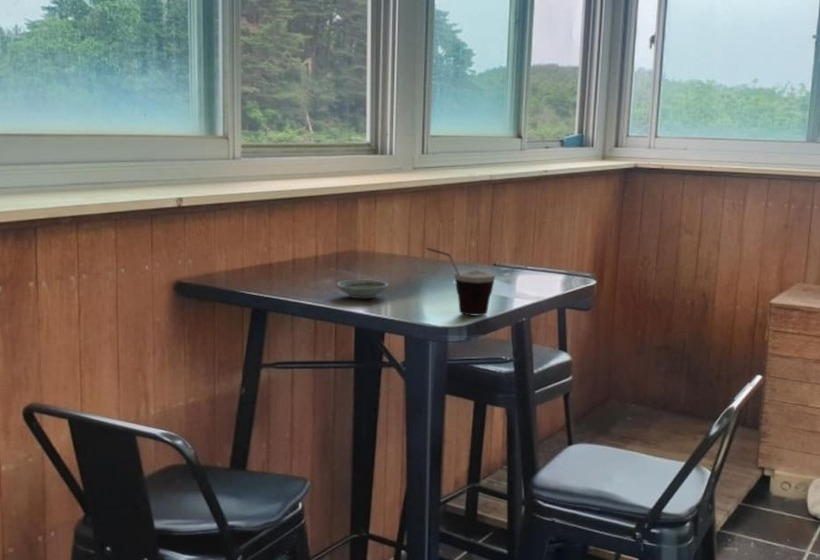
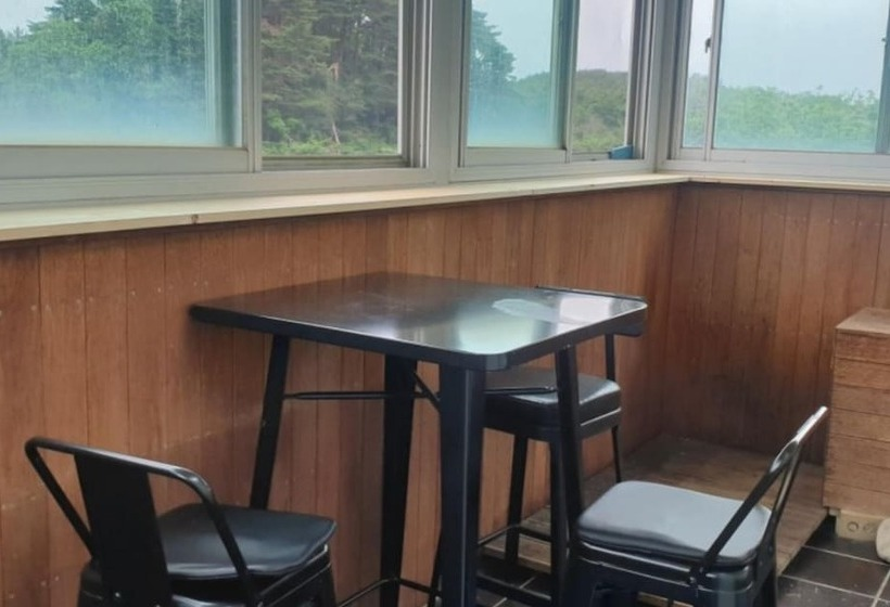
- cup [426,246,496,316]
- saucer [336,279,389,299]
